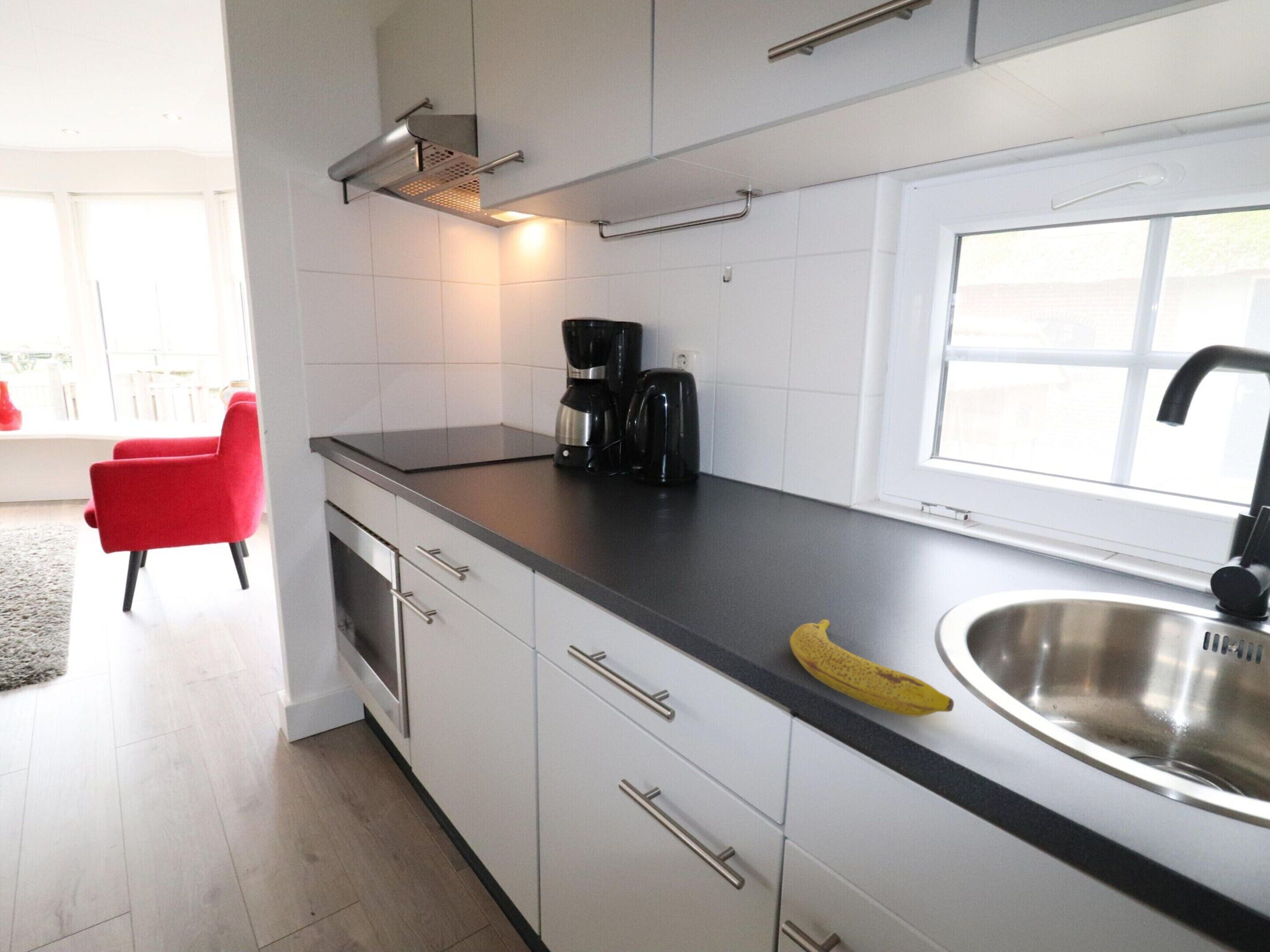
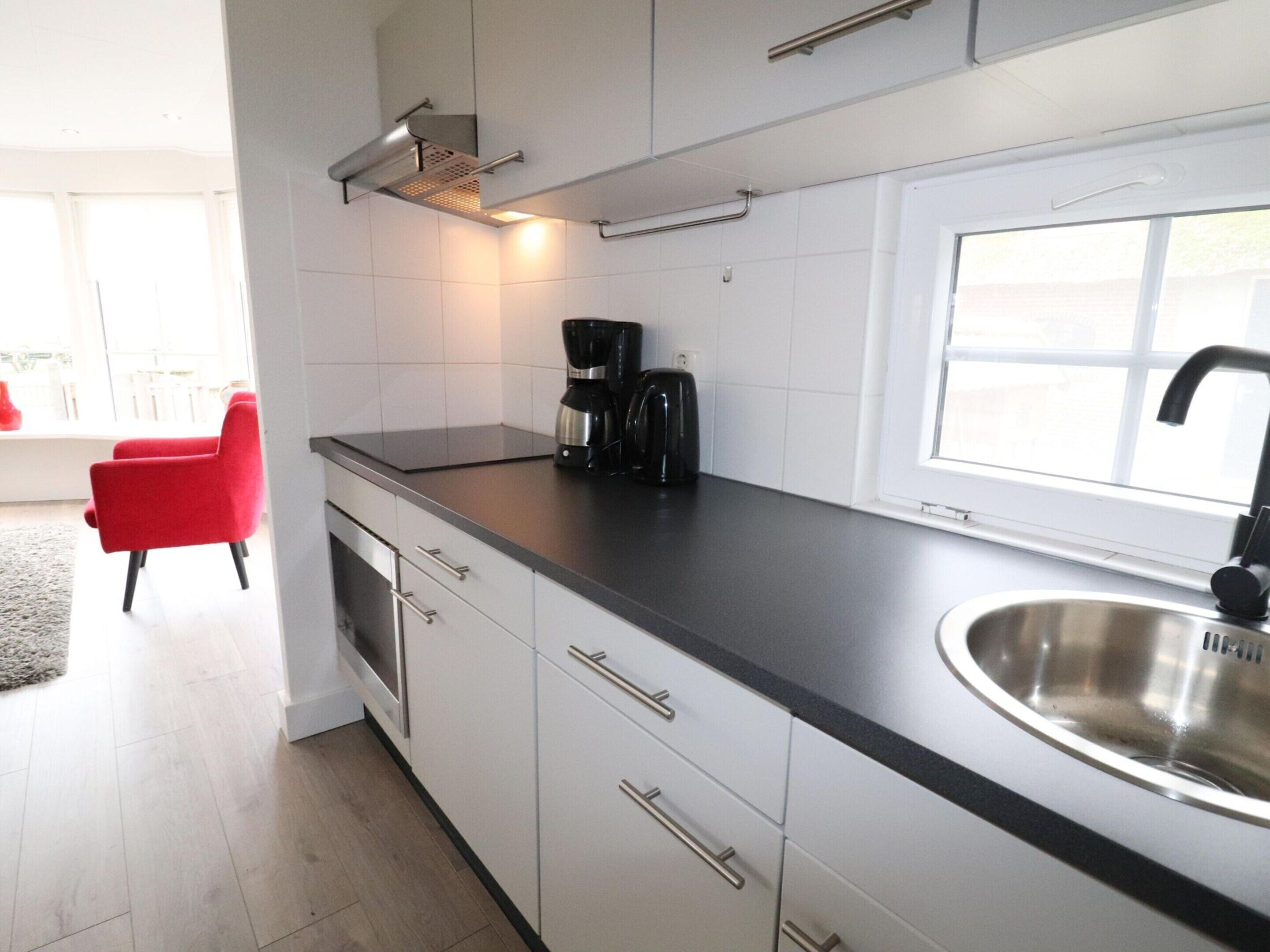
- fruit [789,619,954,717]
